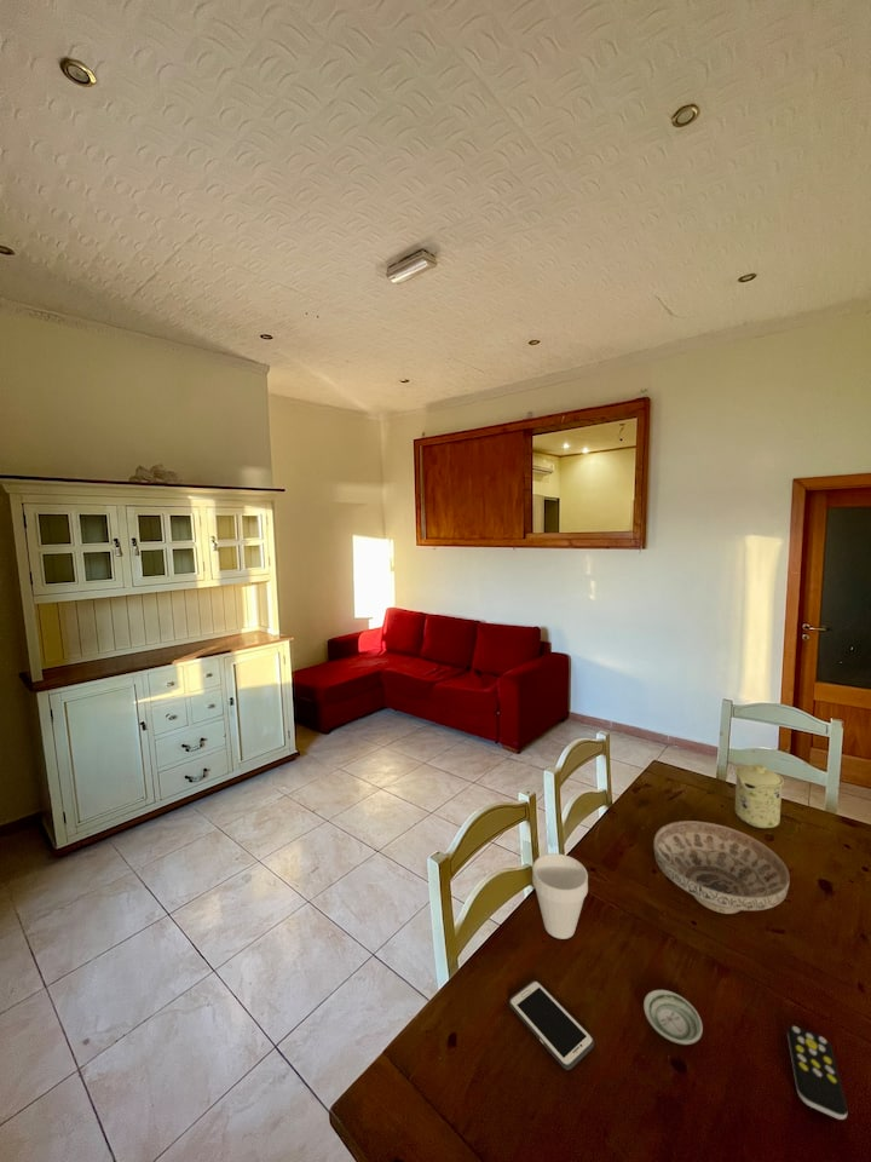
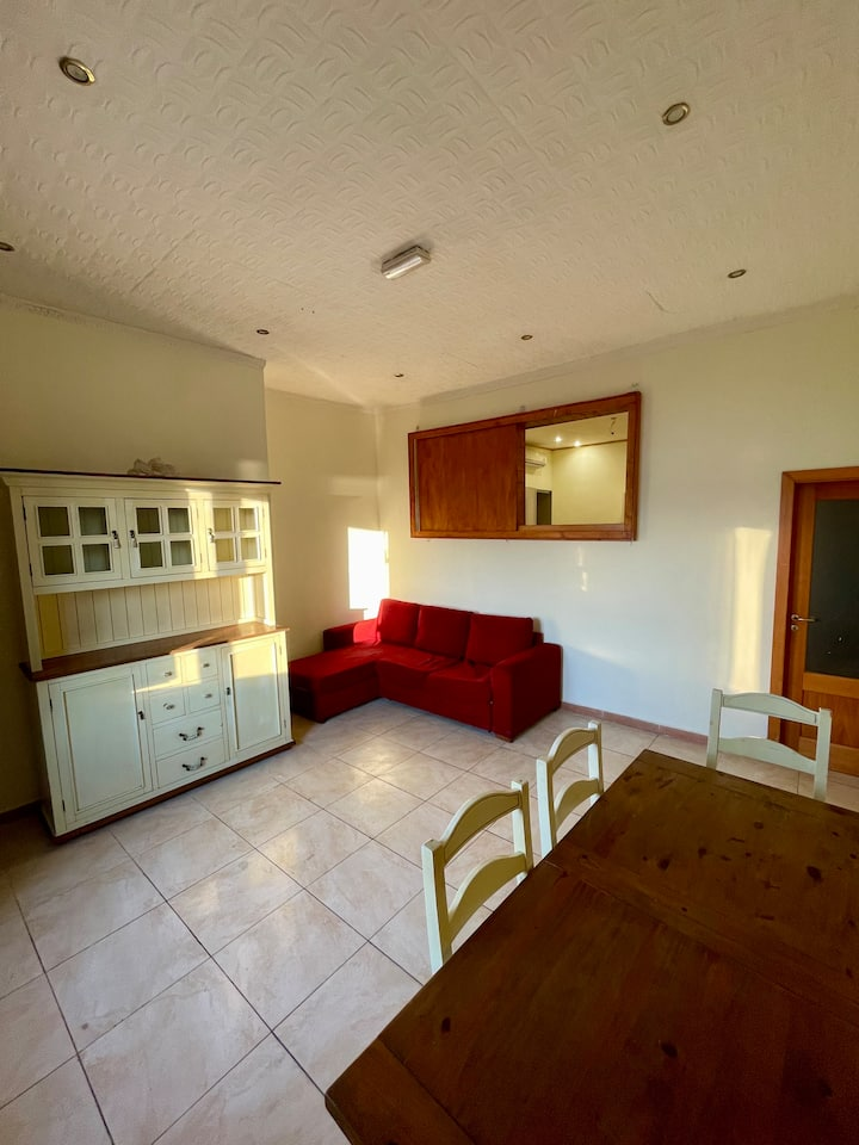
- cup [531,852,589,940]
- remote control [786,1024,848,1121]
- saucer [642,989,704,1046]
- cell phone [508,979,595,1071]
- mug [734,763,785,829]
- decorative bowl [652,819,790,915]
